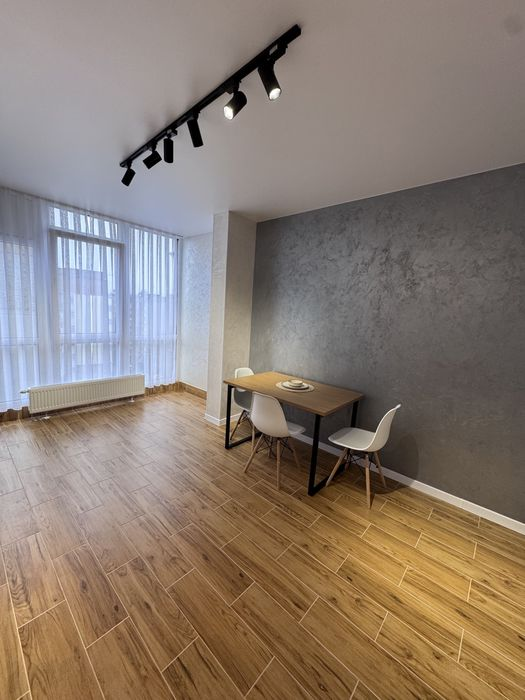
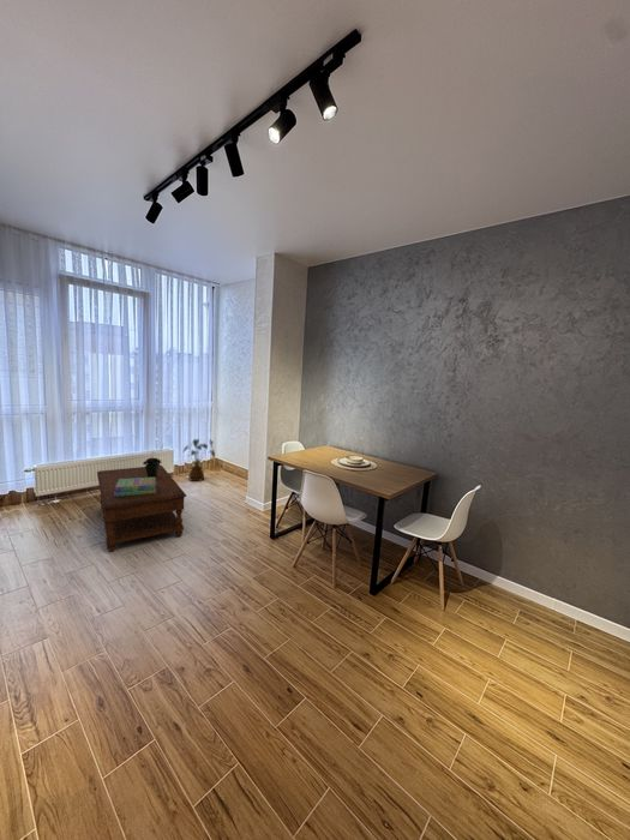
+ potted plant [142,444,164,478]
+ coffee table [96,464,187,552]
+ stack of books [114,478,156,497]
+ house plant [181,438,216,482]
